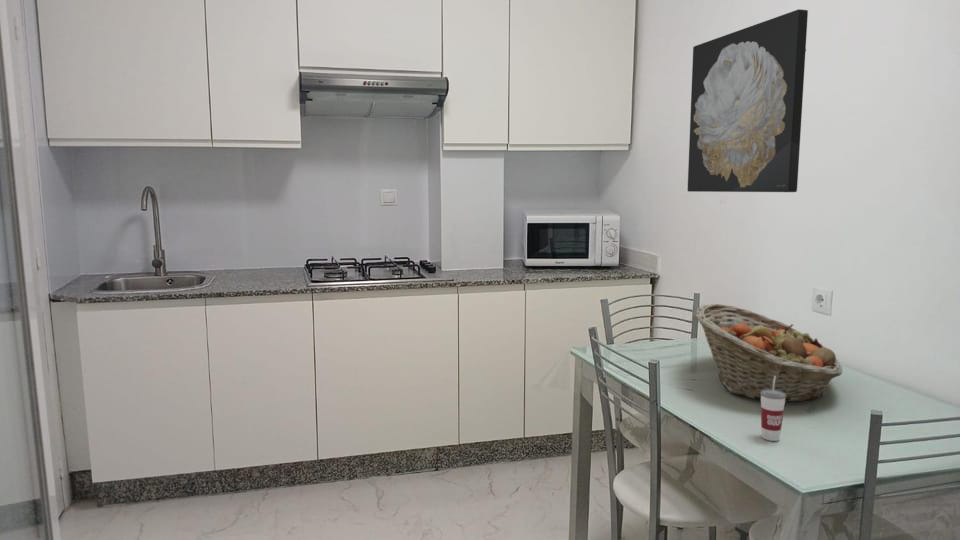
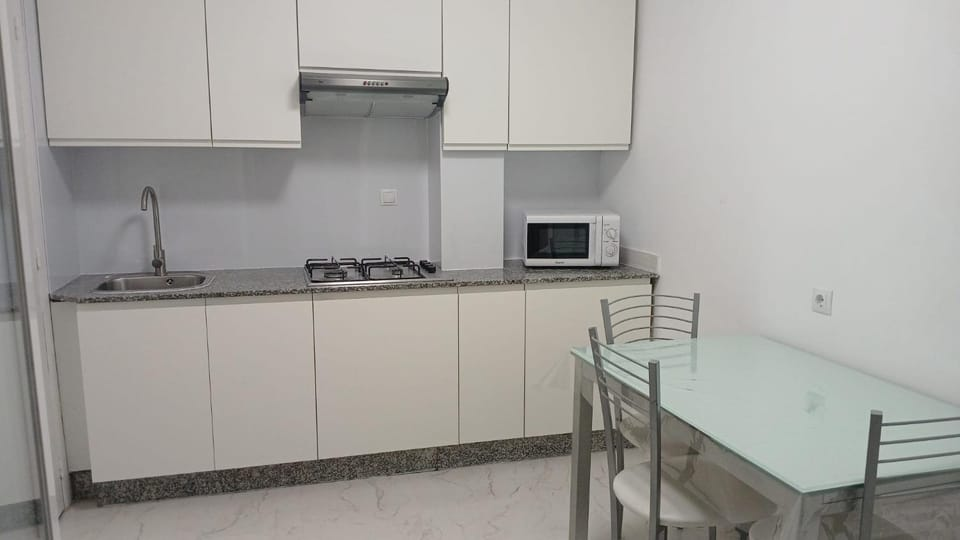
- cup [760,376,786,442]
- fruit basket [695,303,843,403]
- wall art [687,8,809,193]
